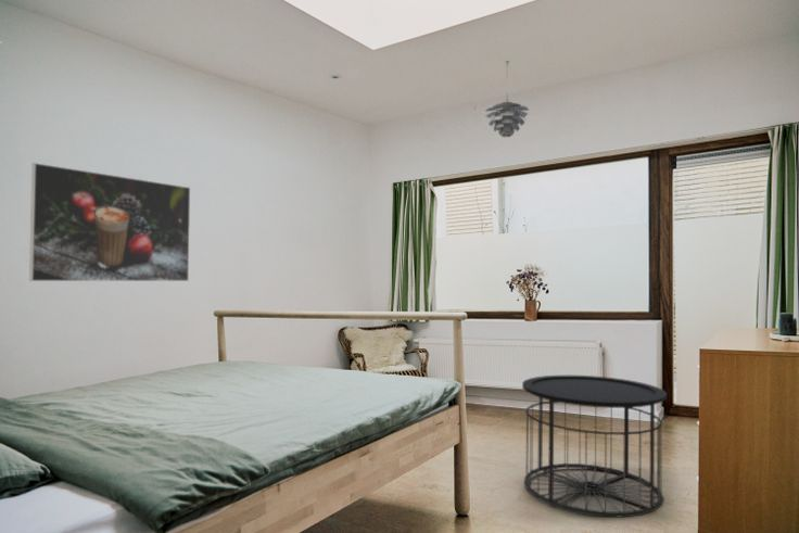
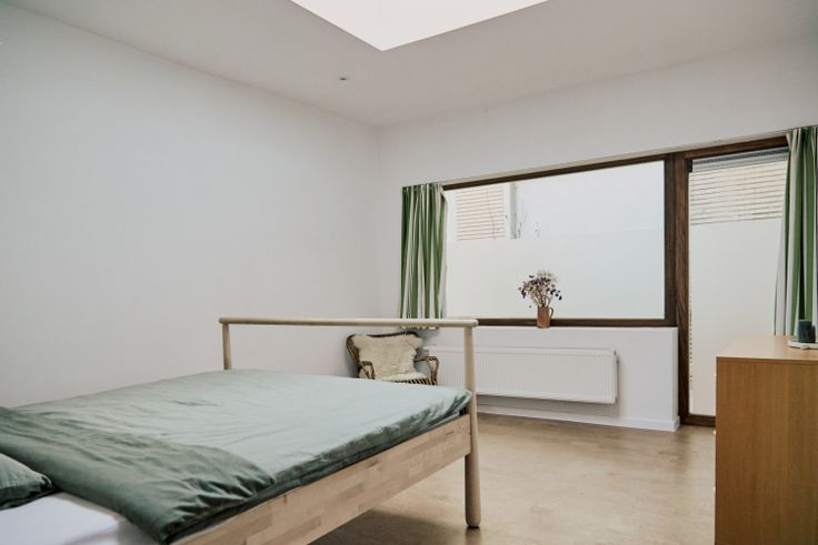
- pendant light [484,60,530,138]
- side table [521,375,668,518]
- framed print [28,162,191,282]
